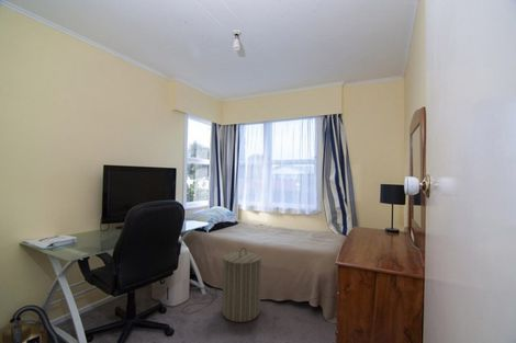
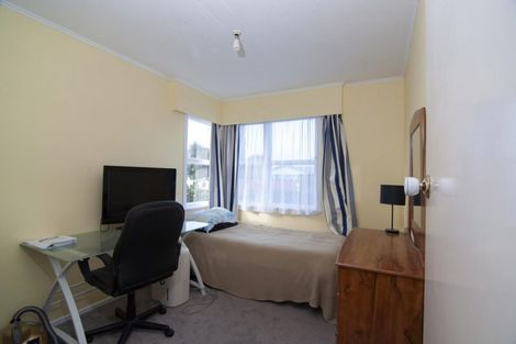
- laundry hamper [222,247,262,323]
